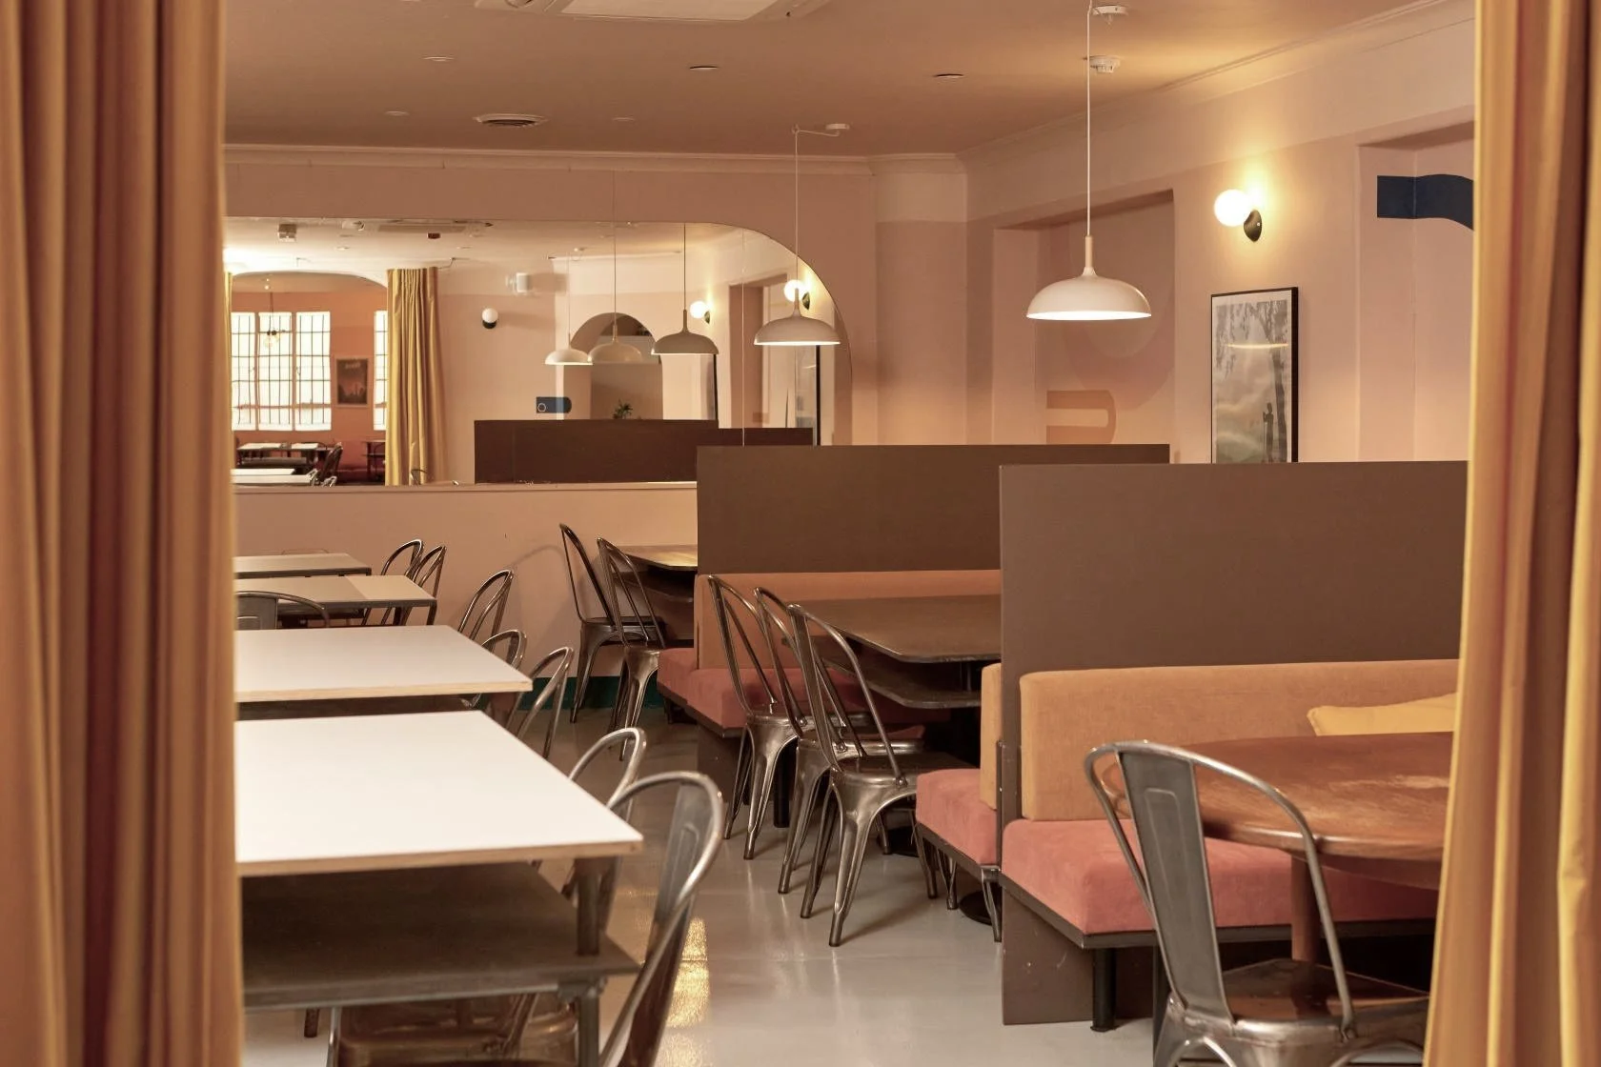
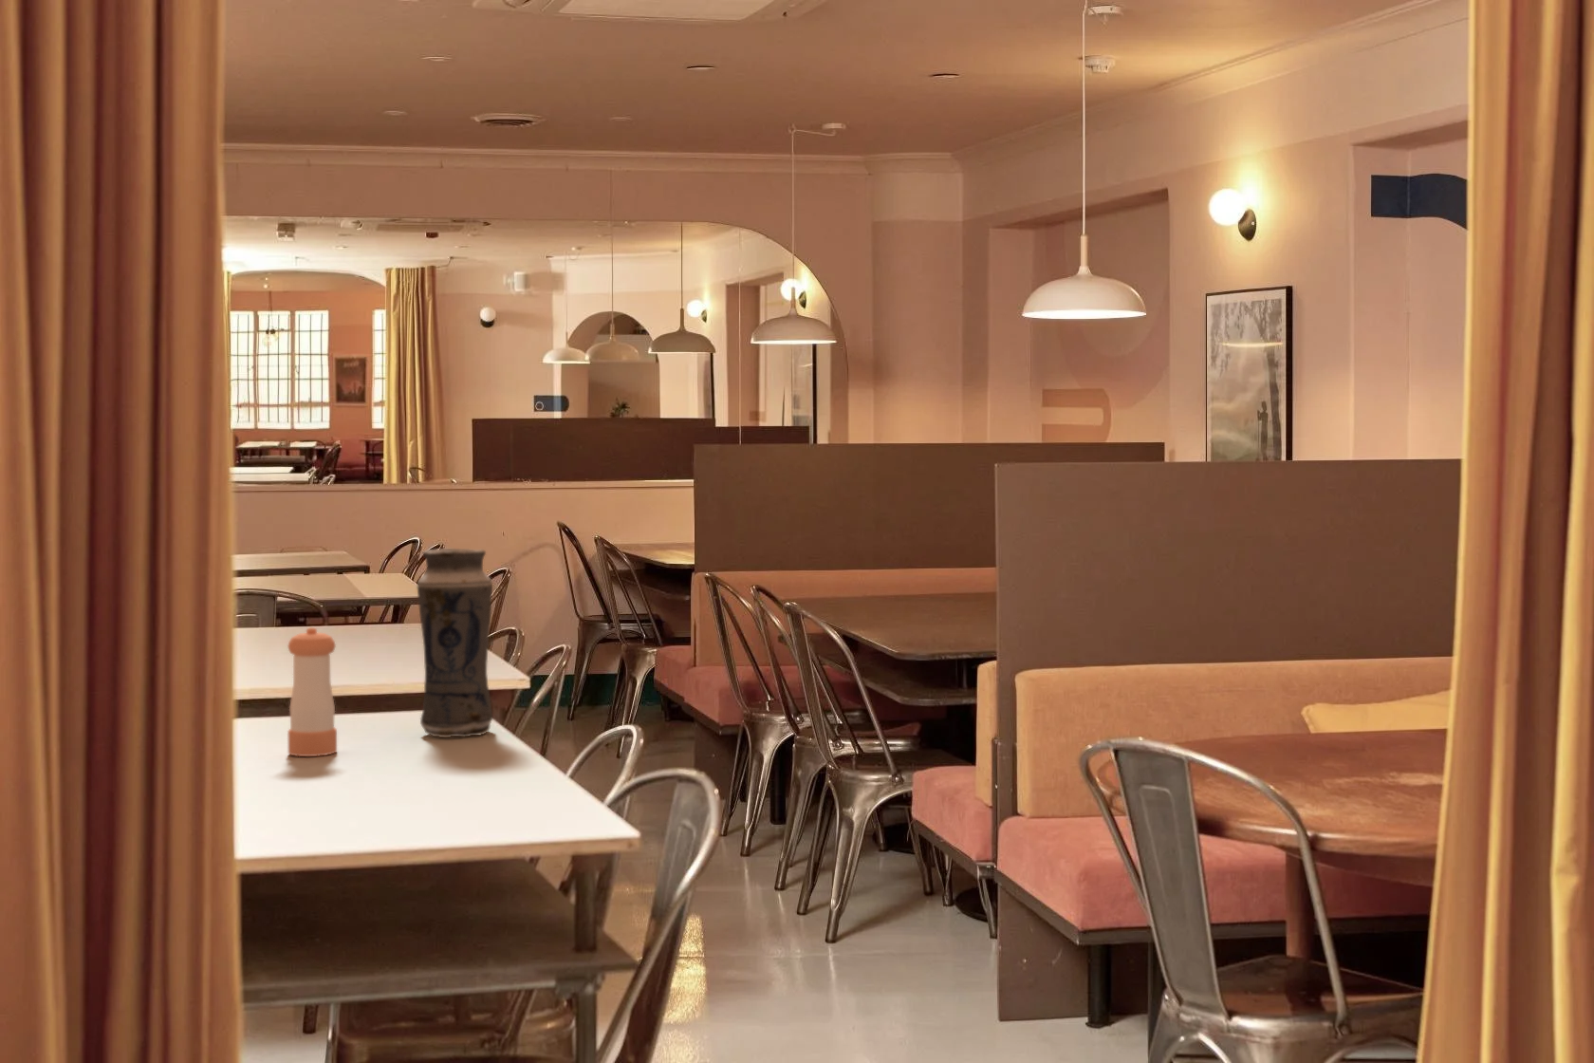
+ pepper shaker [287,626,338,757]
+ vase [416,548,493,738]
